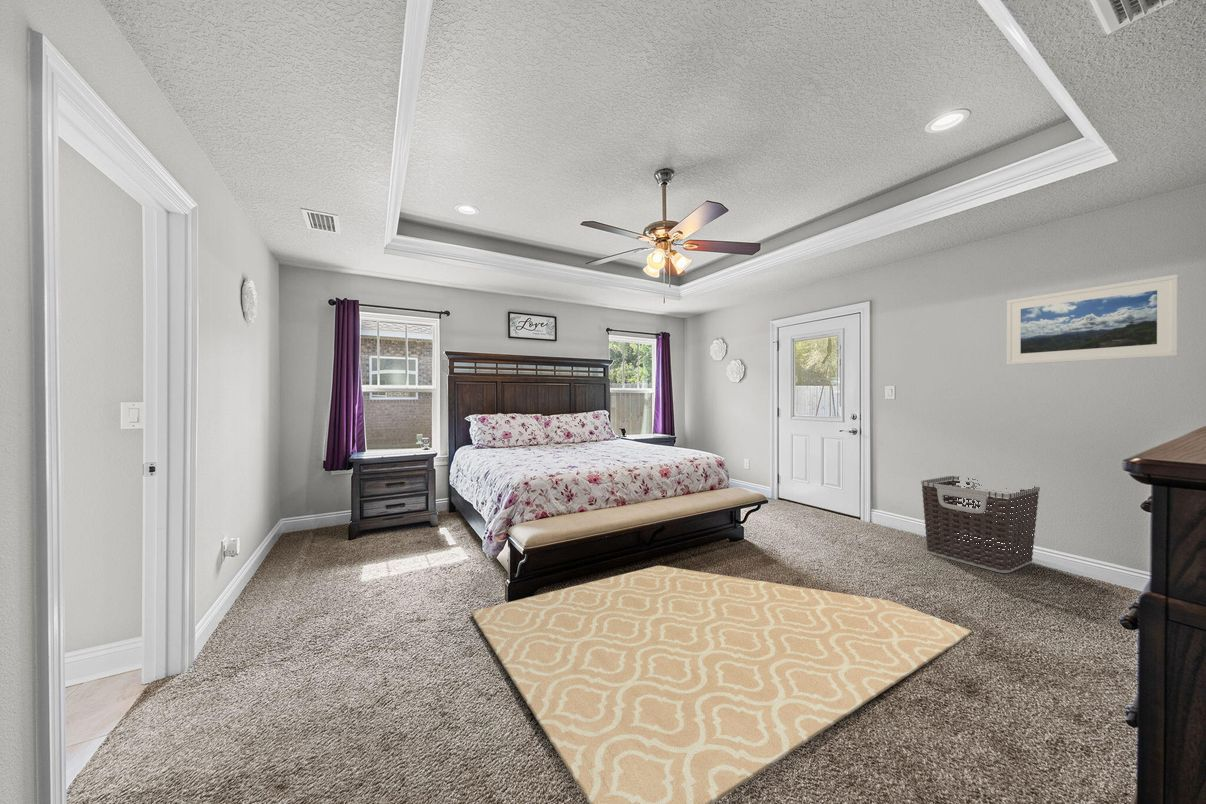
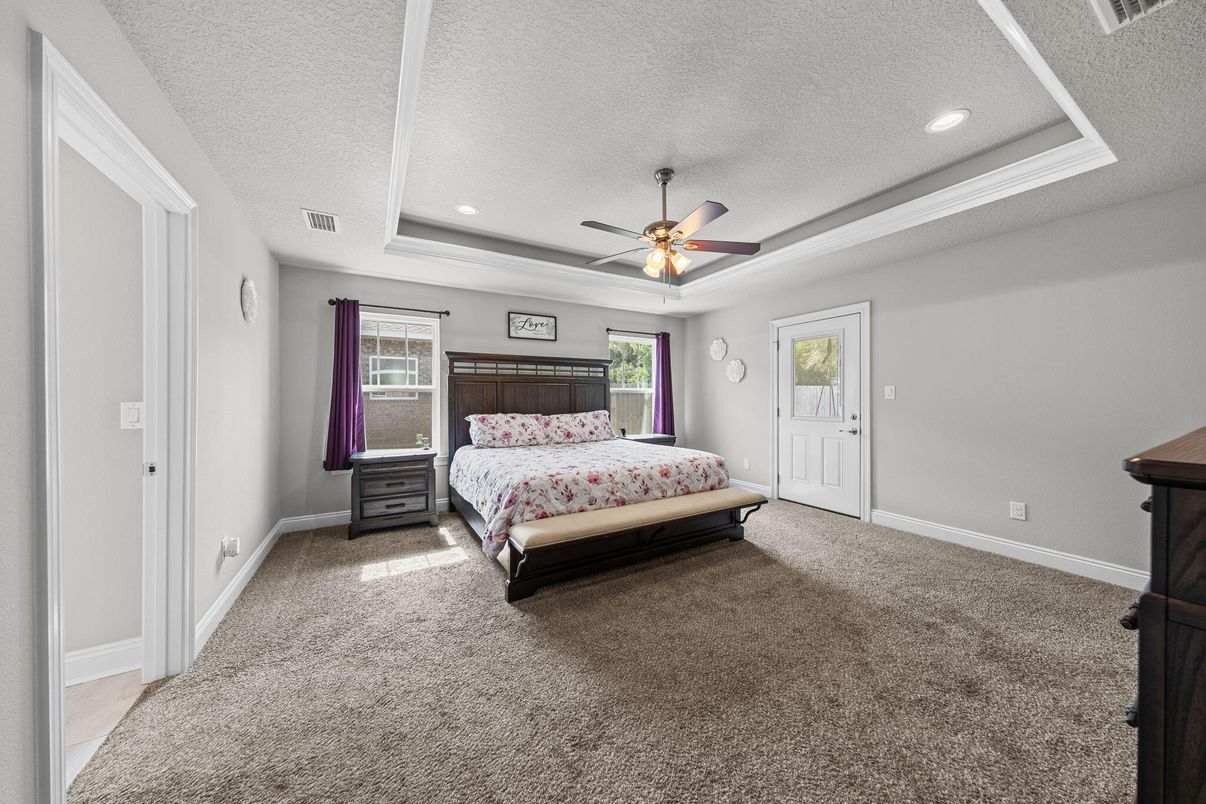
- clothes hamper [920,475,1041,574]
- rug [470,565,974,804]
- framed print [1006,274,1179,366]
